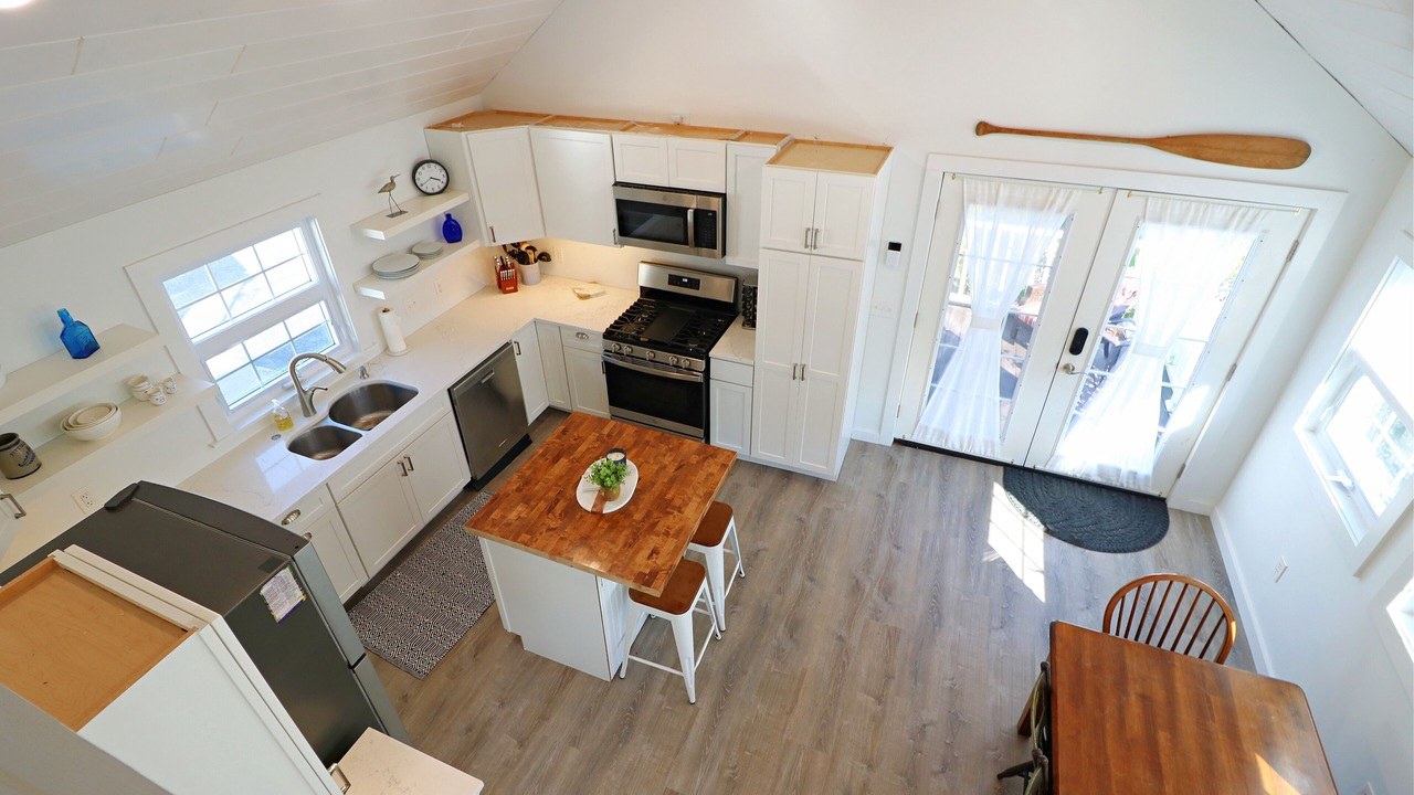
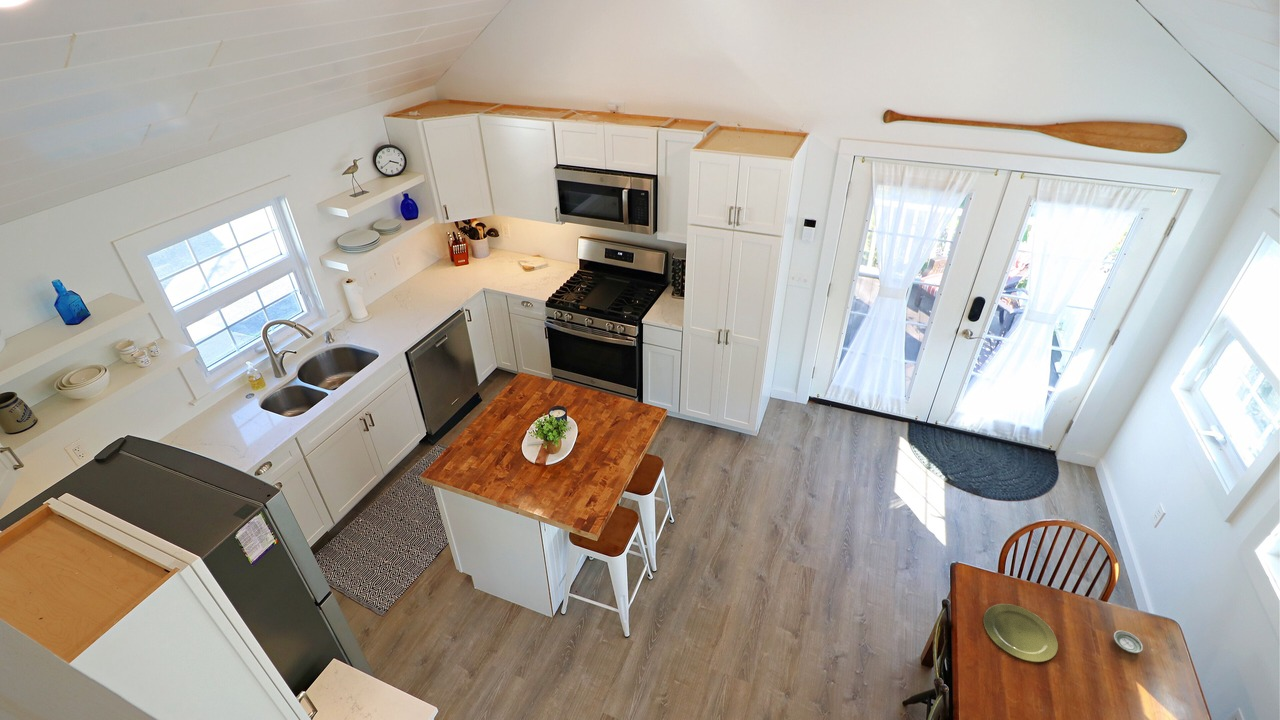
+ saucer [1113,630,1144,654]
+ plate [983,603,1059,663]
